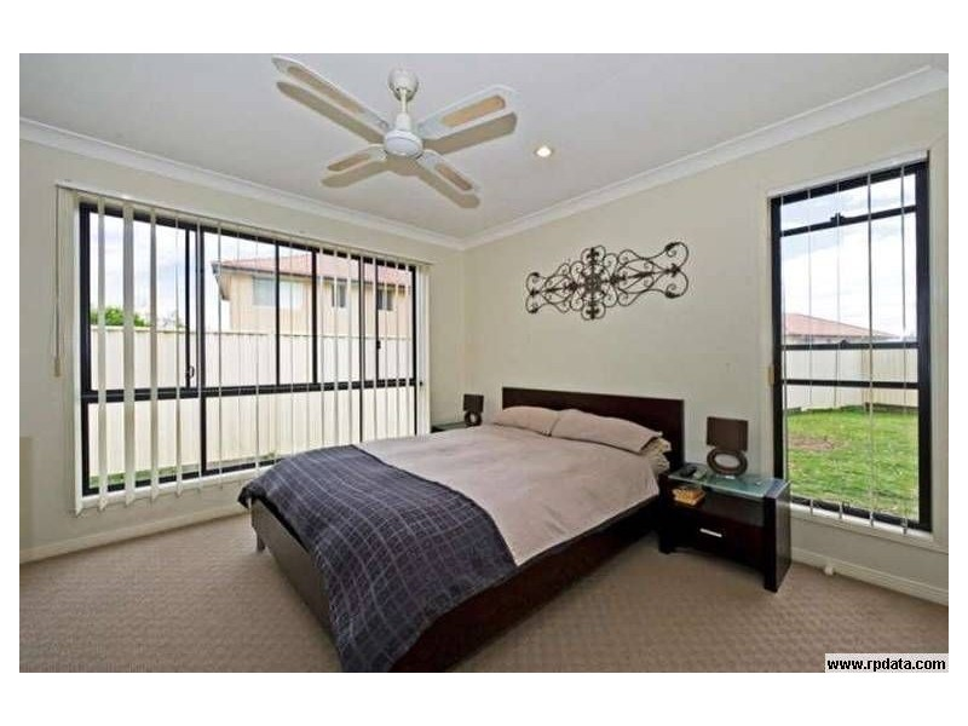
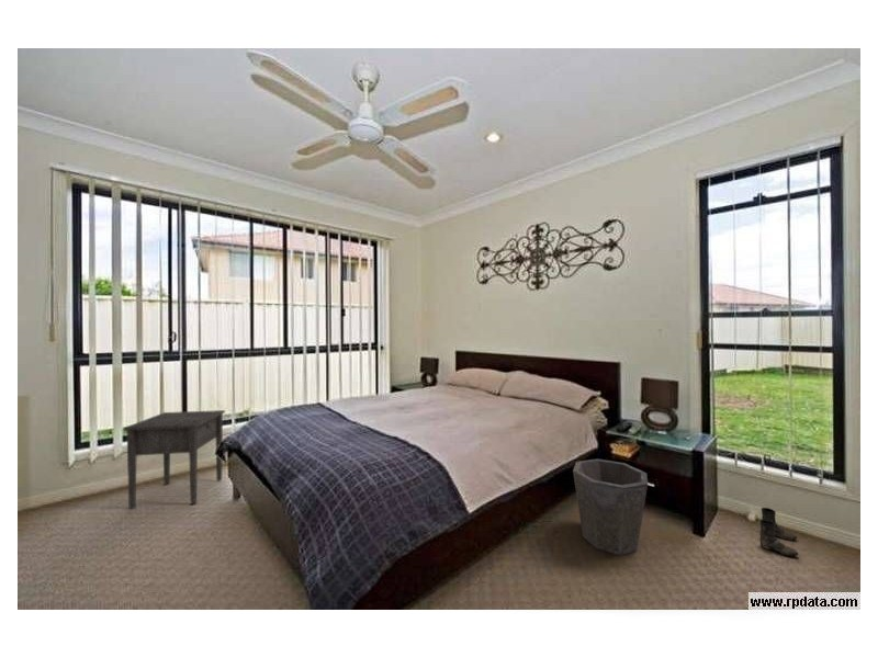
+ waste bin [572,457,649,556]
+ nightstand [123,409,226,510]
+ boots [758,507,799,557]
